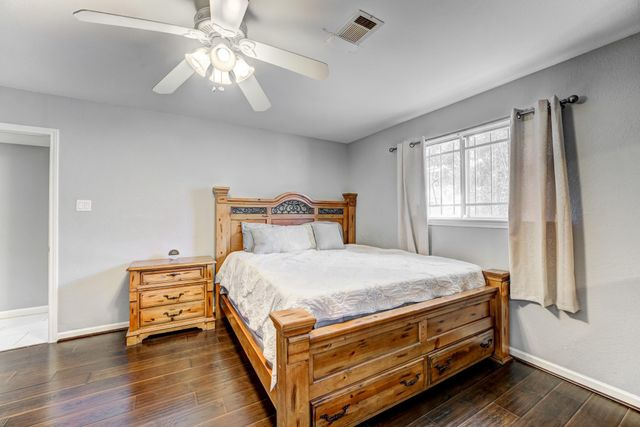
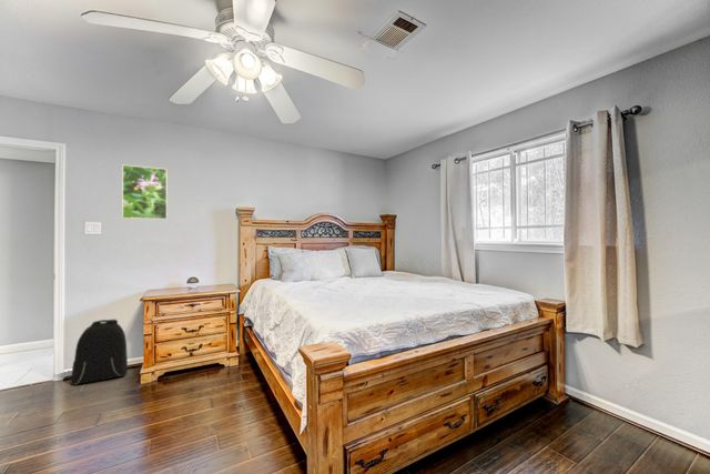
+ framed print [121,163,169,220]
+ backpack [70,319,129,386]
